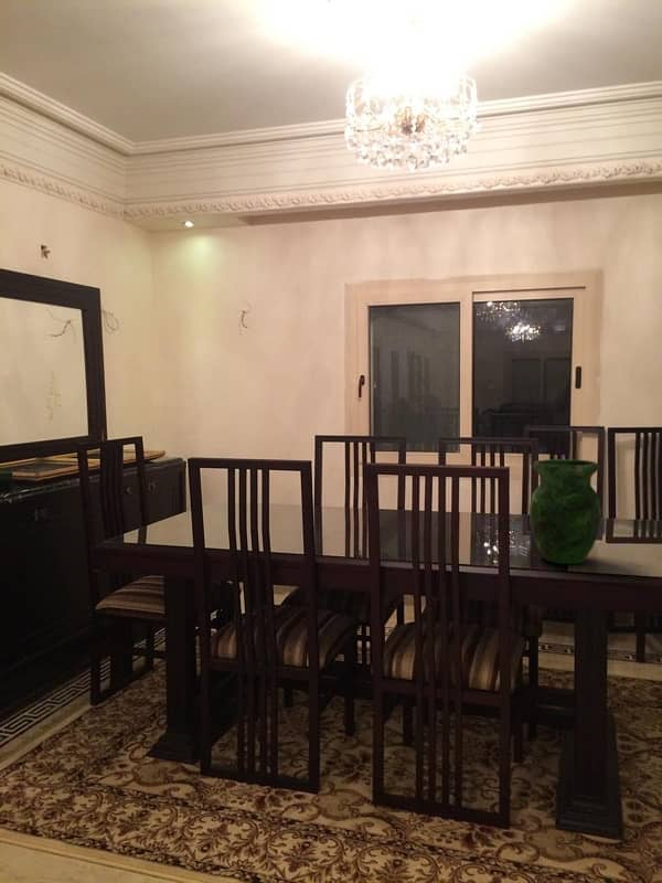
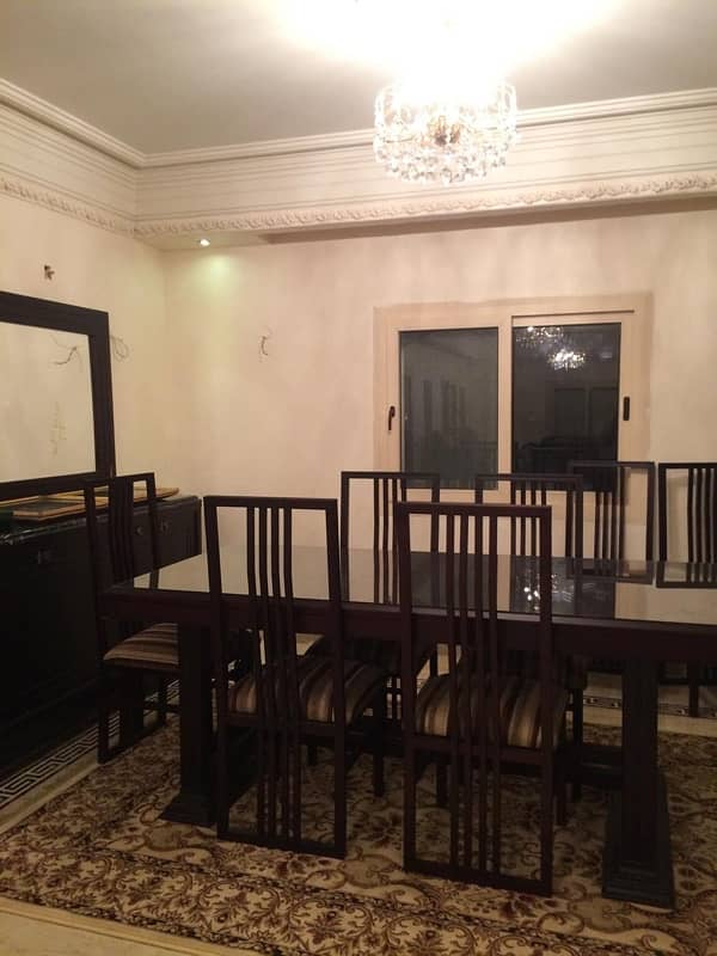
- vase [528,458,602,565]
